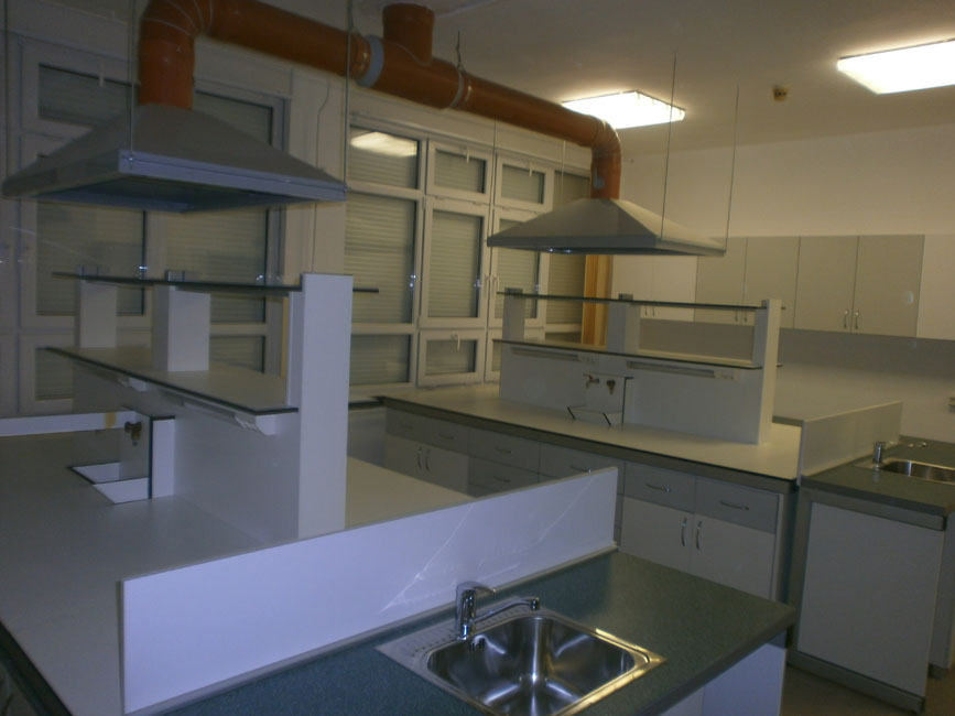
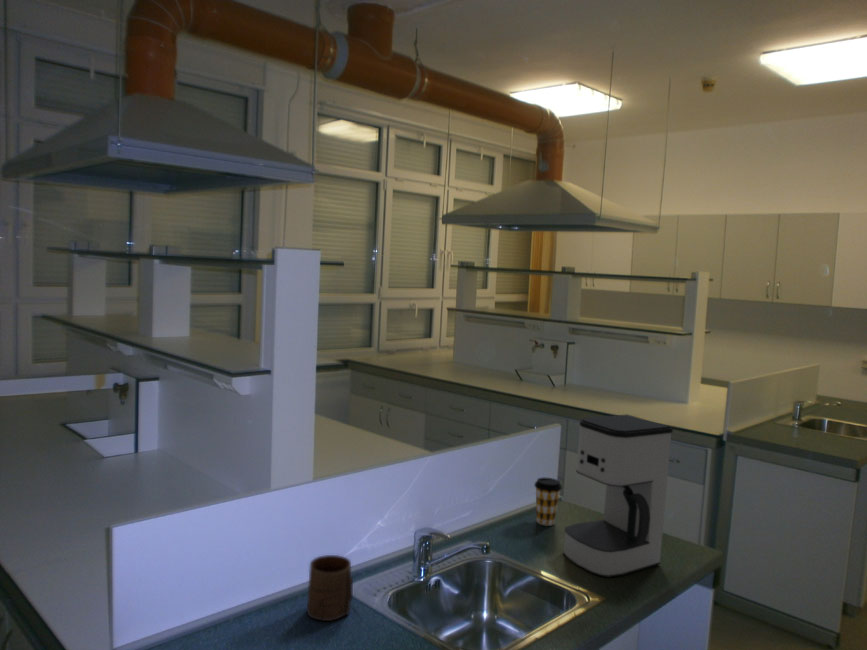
+ cup [306,554,354,622]
+ coffee maker [562,413,674,579]
+ coffee cup [533,477,563,527]
